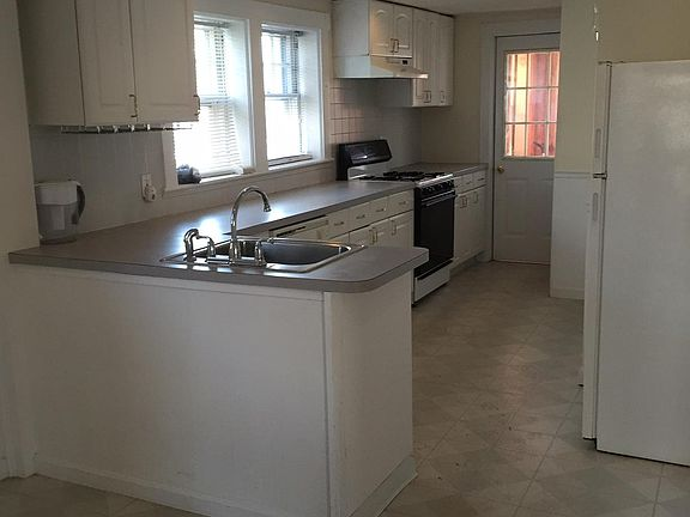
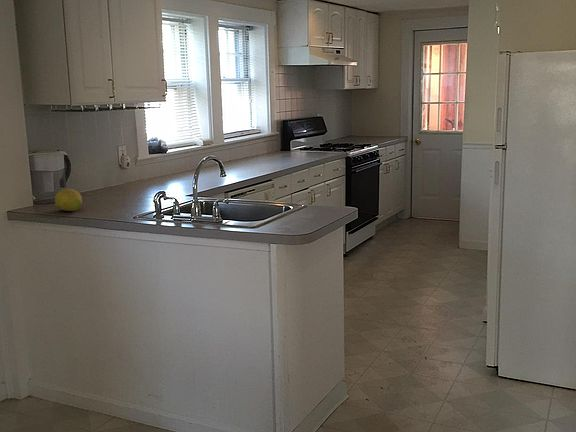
+ fruit [54,188,83,212]
